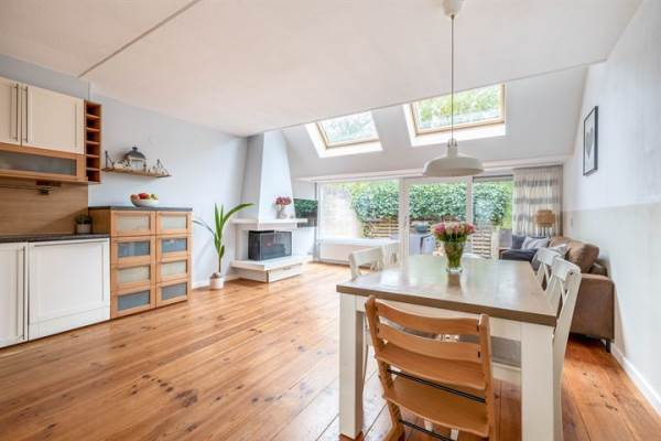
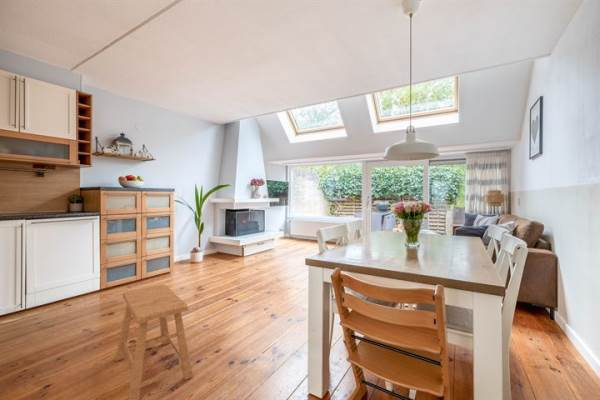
+ stool [114,284,194,400]
